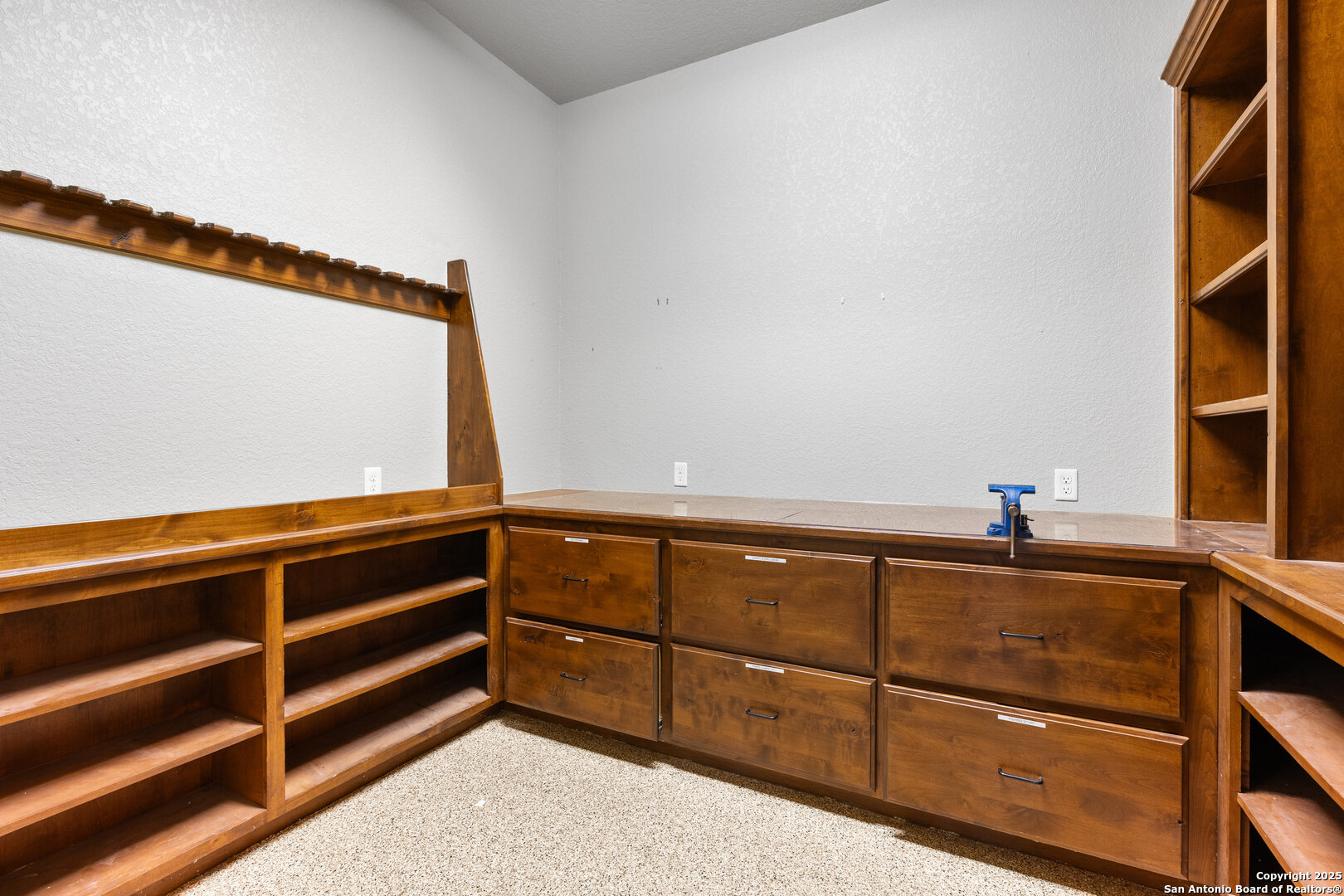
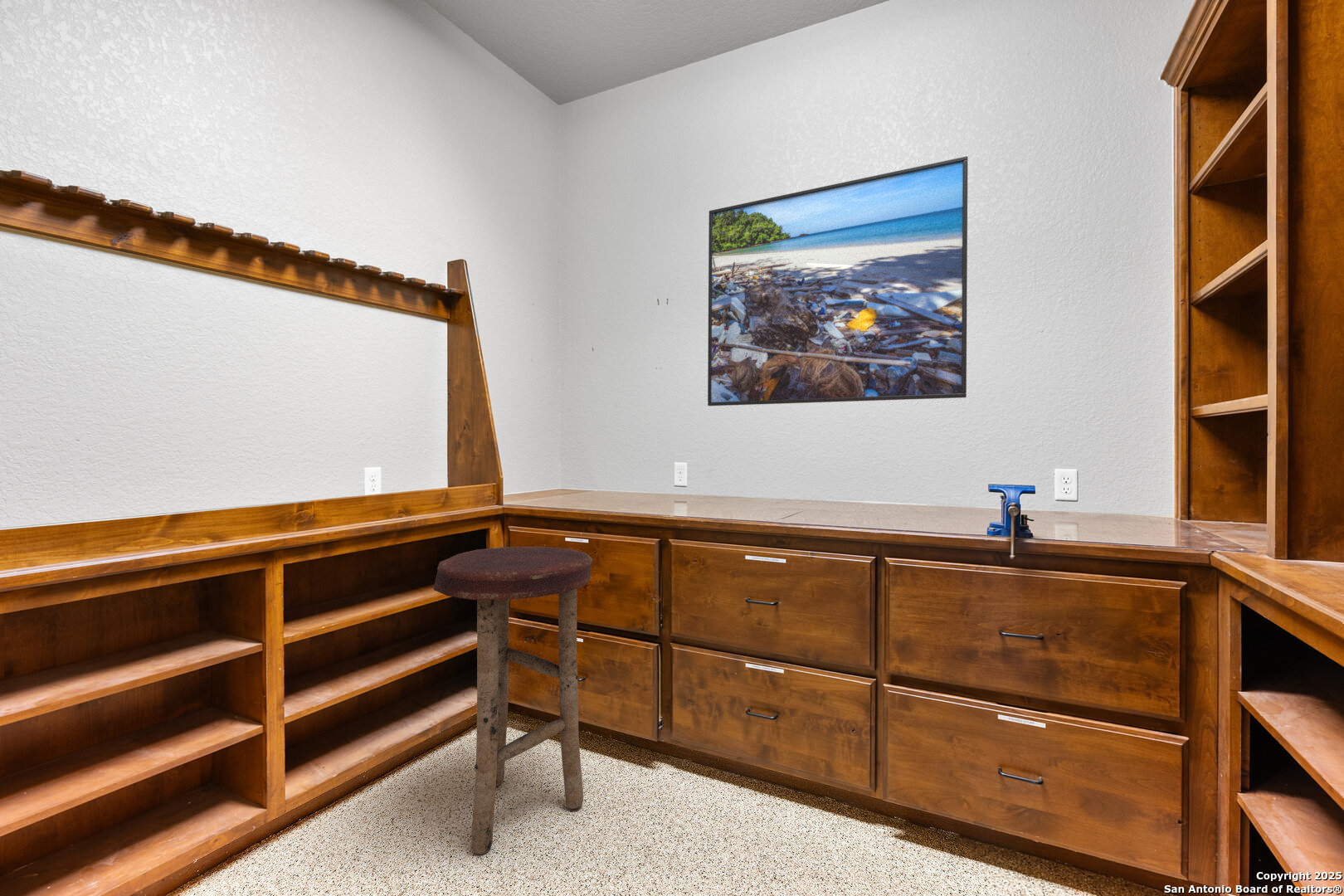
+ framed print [707,155,969,407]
+ stool [432,546,593,855]
